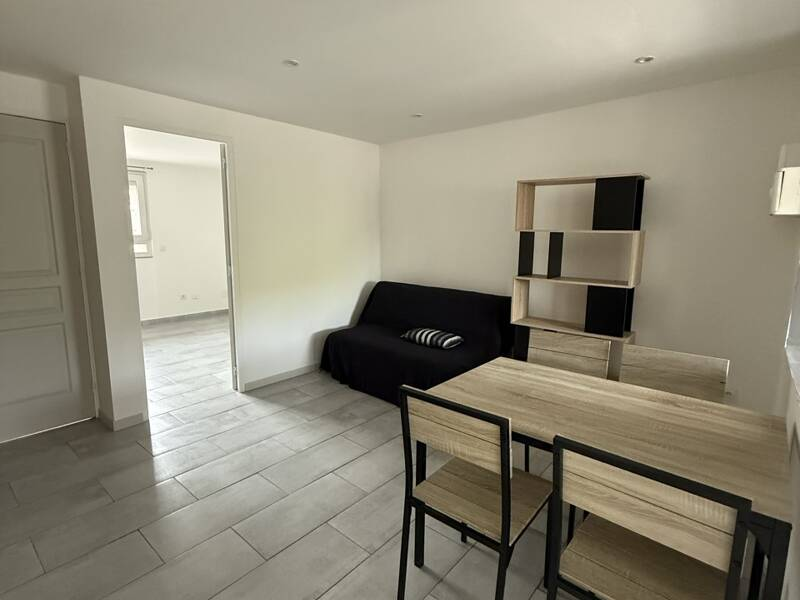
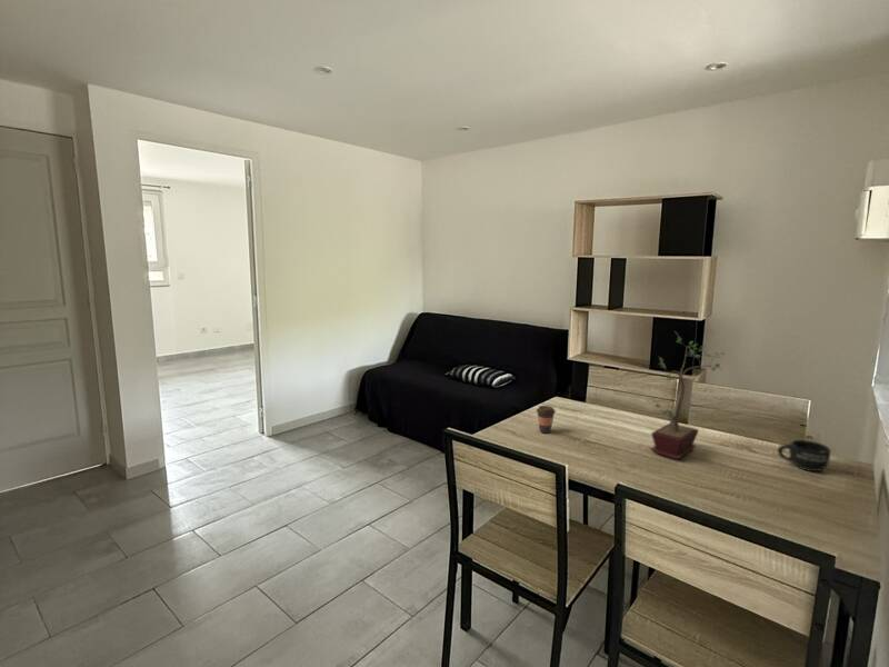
+ potted plant [649,331,726,460]
+ coffee cup [536,405,557,434]
+ mug [777,439,832,472]
